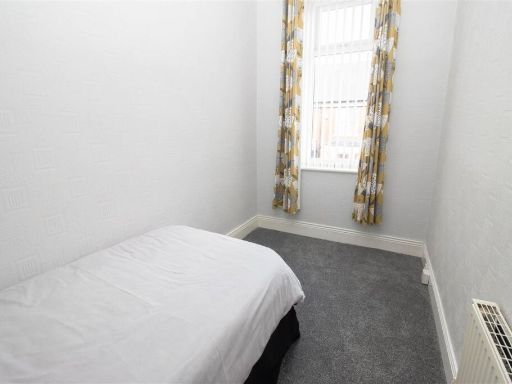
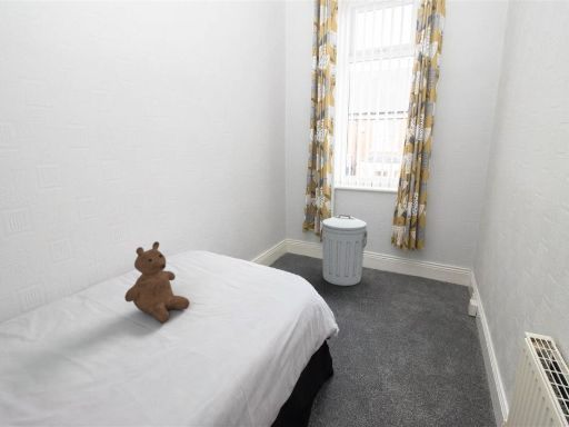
+ trash can [319,214,369,287]
+ teddy bear [123,240,191,324]
